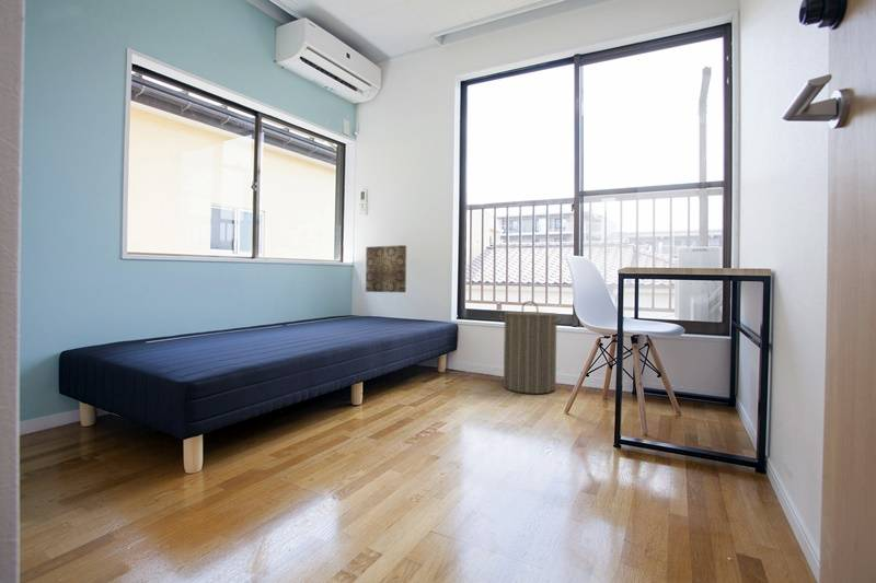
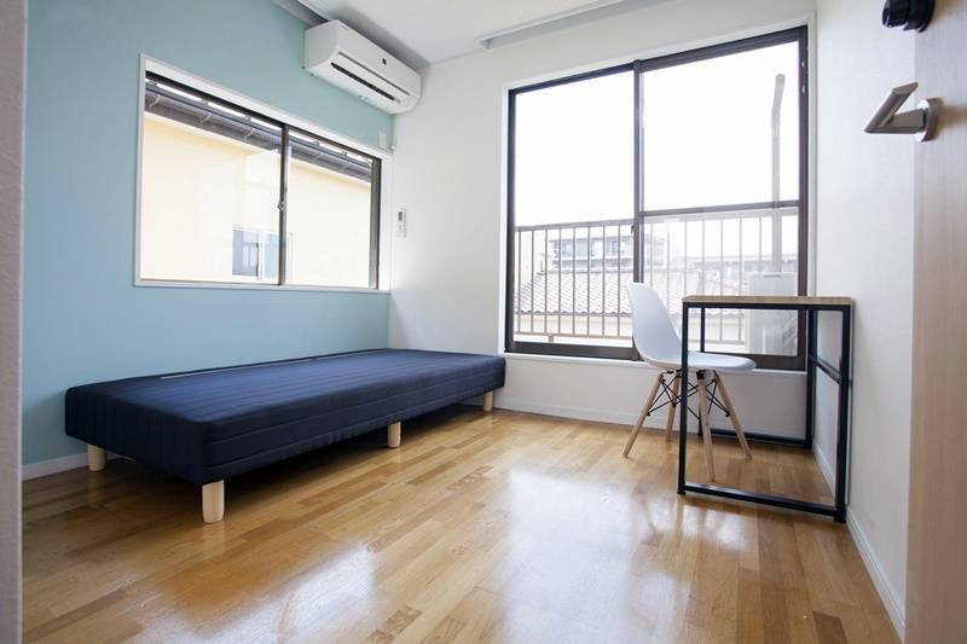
- wall art [365,244,407,293]
- laundry hamper [498,300,565,395]
